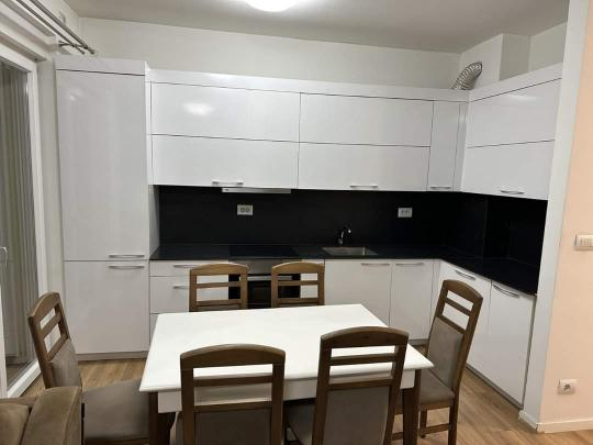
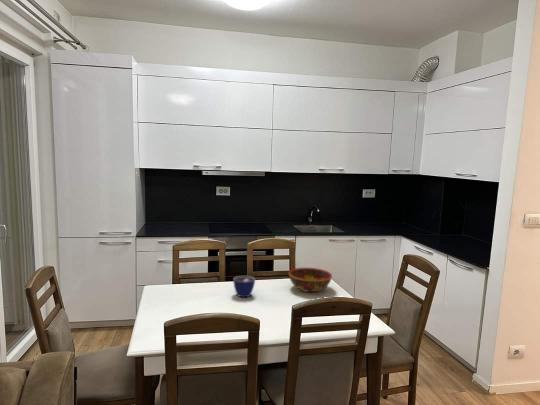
+ bowl [288,267,333,293]
+ cup [232,275,256,298]
